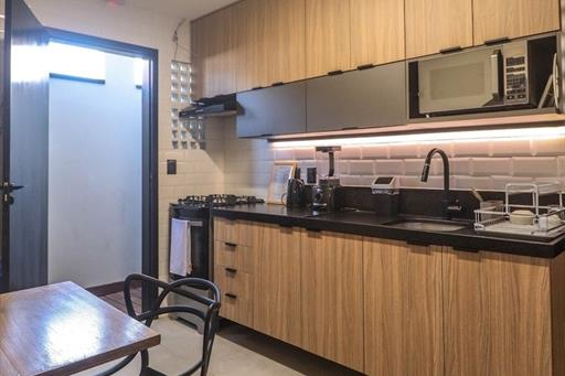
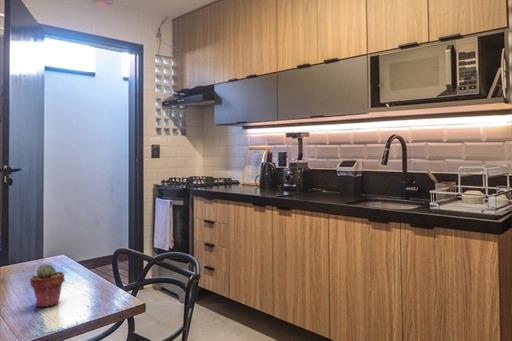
+ potted succulent [29,263,66,308]
